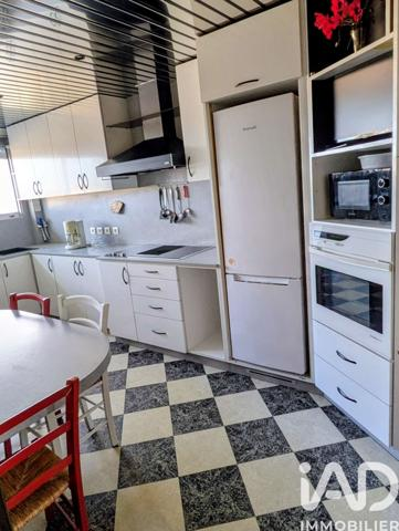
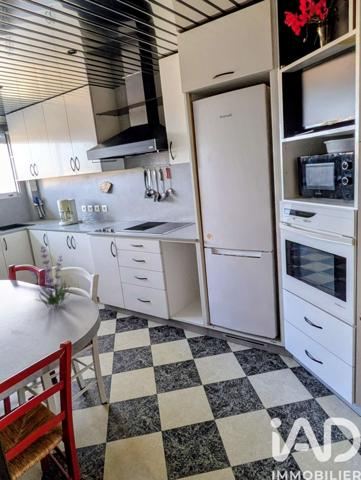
+ plant [28,245,72,309]
